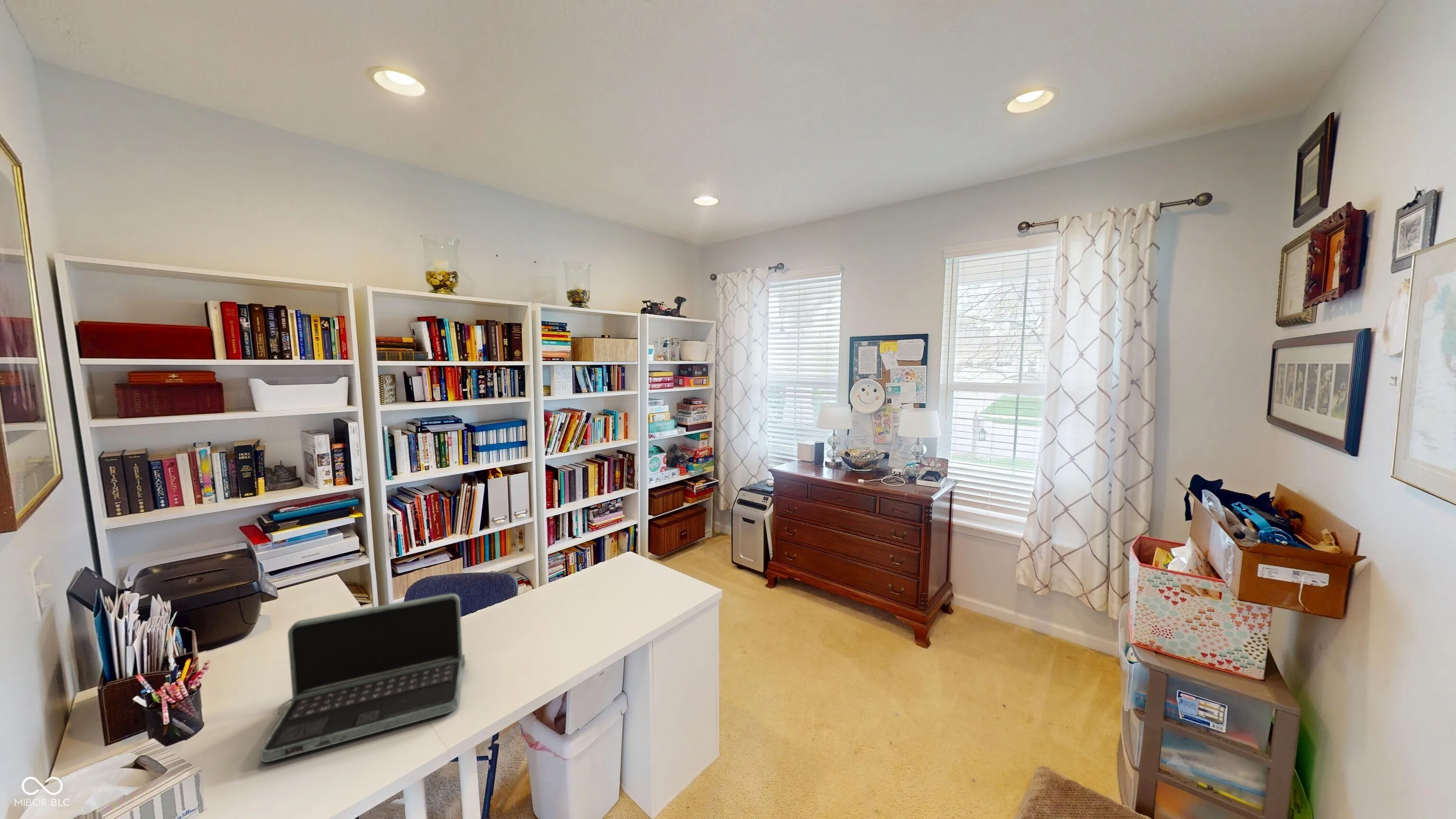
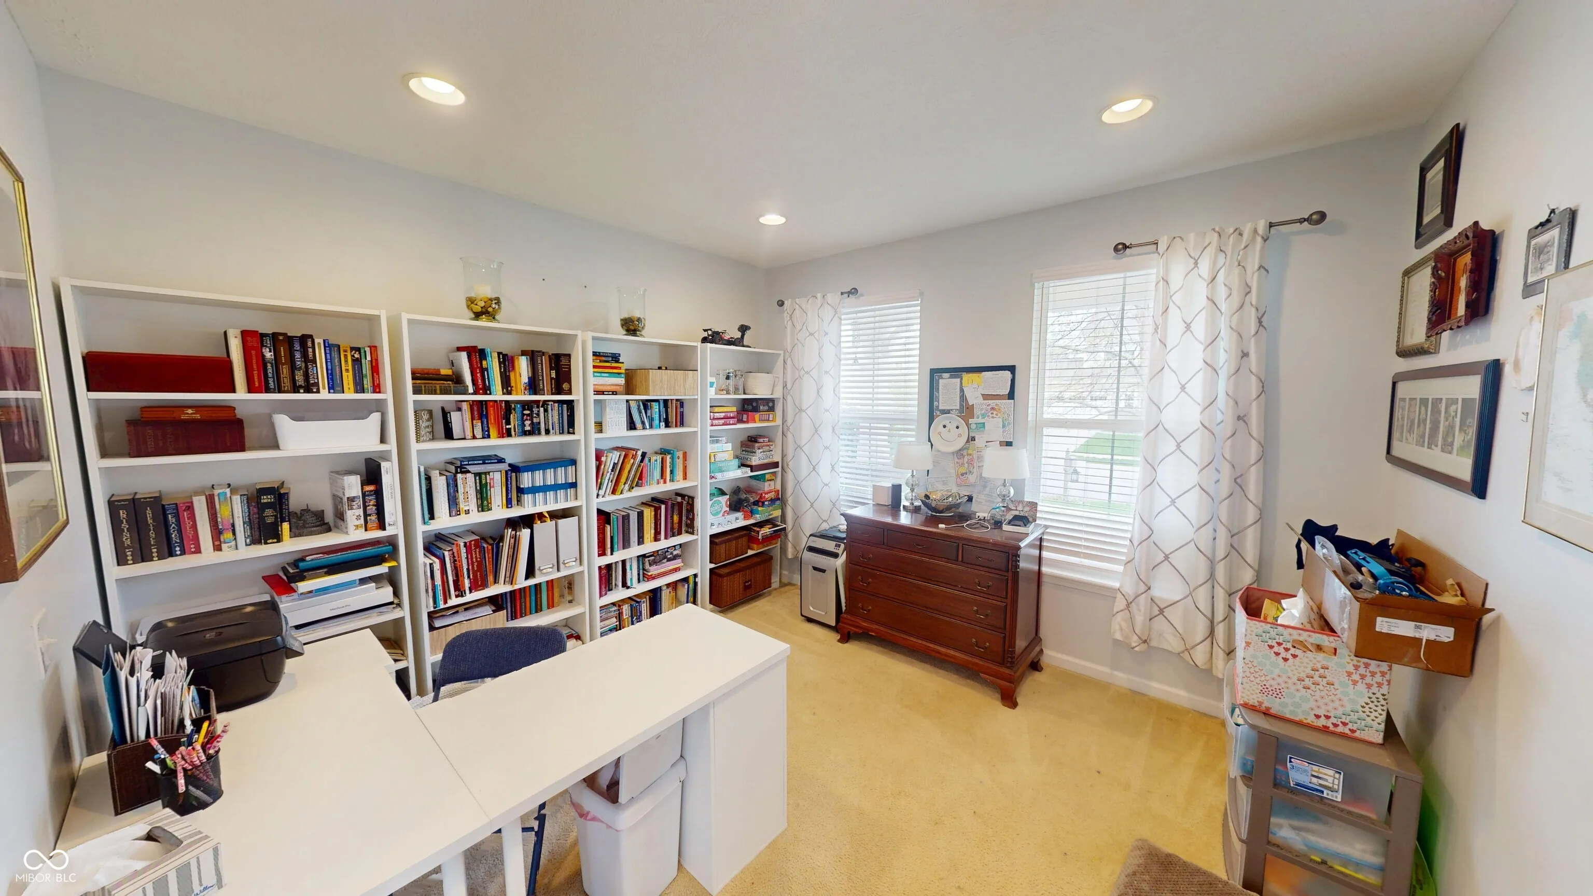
- laptop [260,593,465,763]
